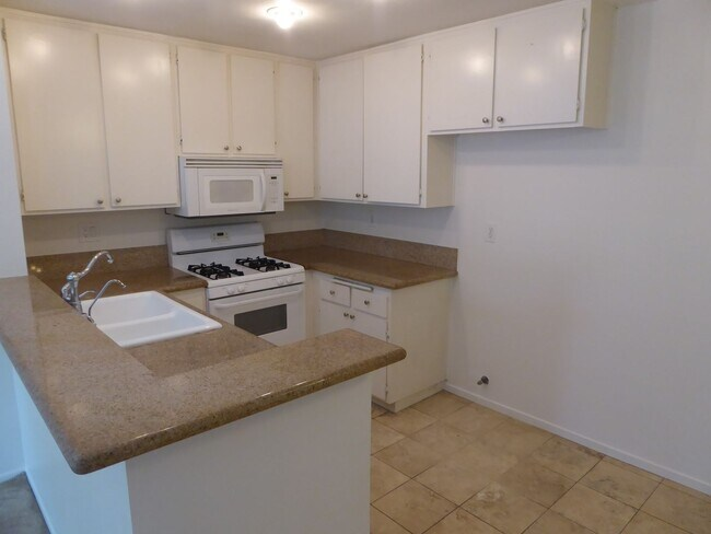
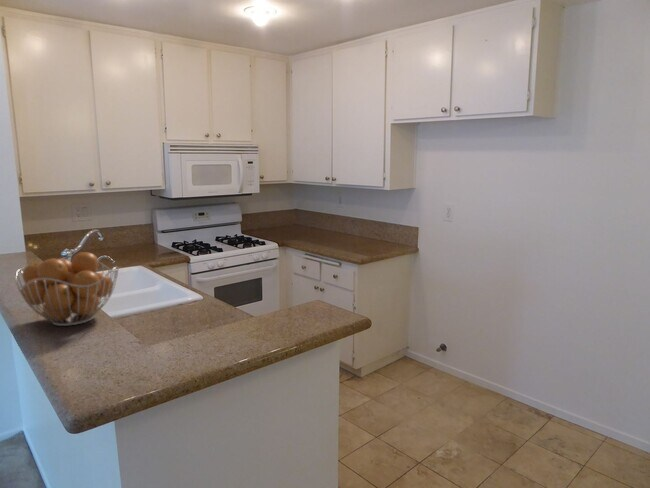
+ fruit basket [14,251,120,327]
